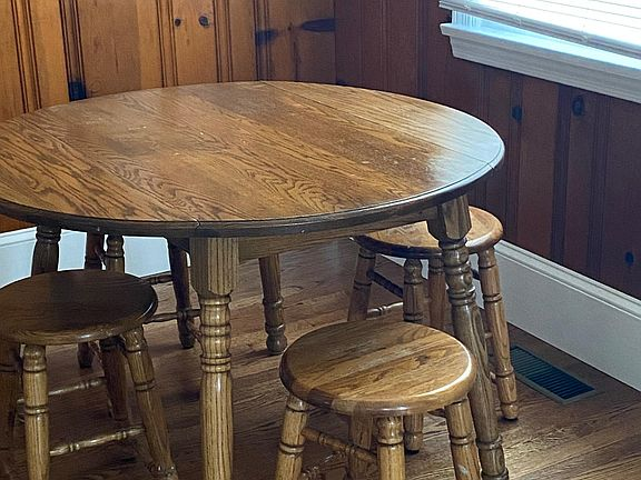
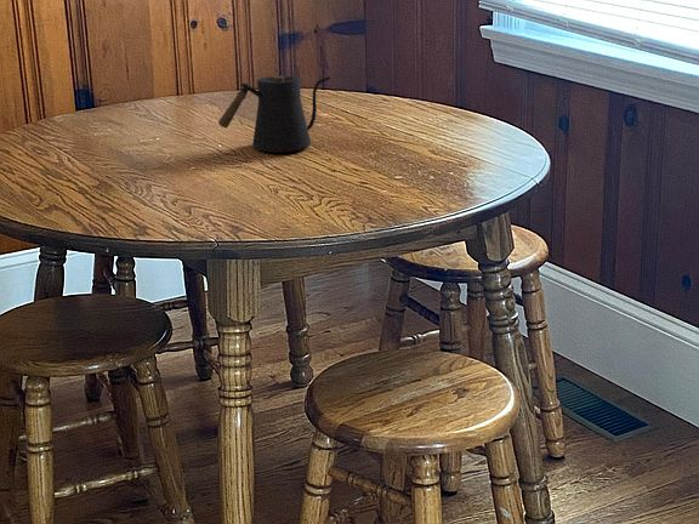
+ kettle [217,75,331,154]
